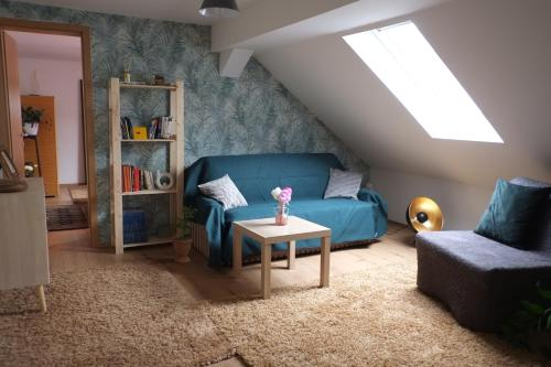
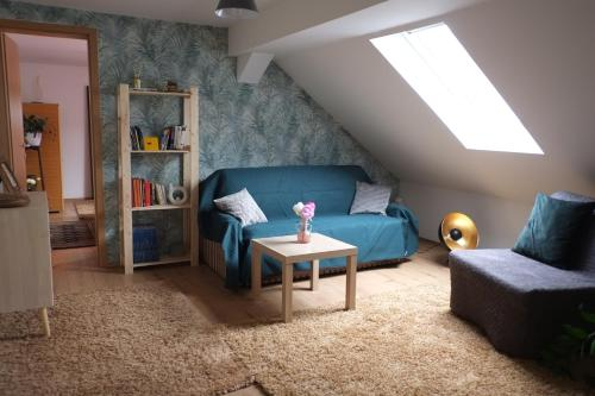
- potted plant [168,203,198,265]
